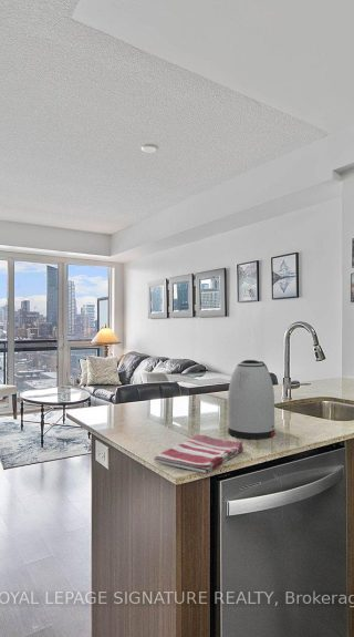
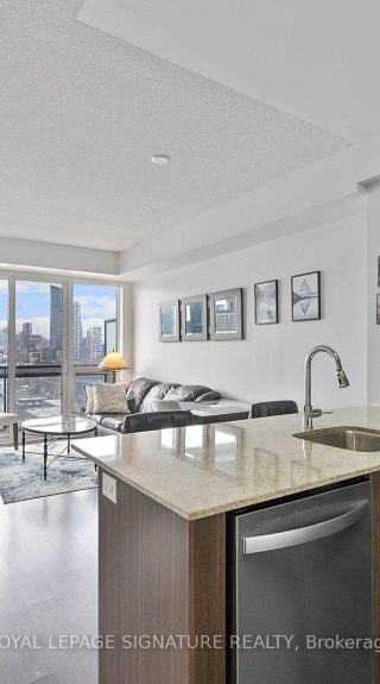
- kettle [227,359,277,441]
- dish towel [153,434,244,474]
